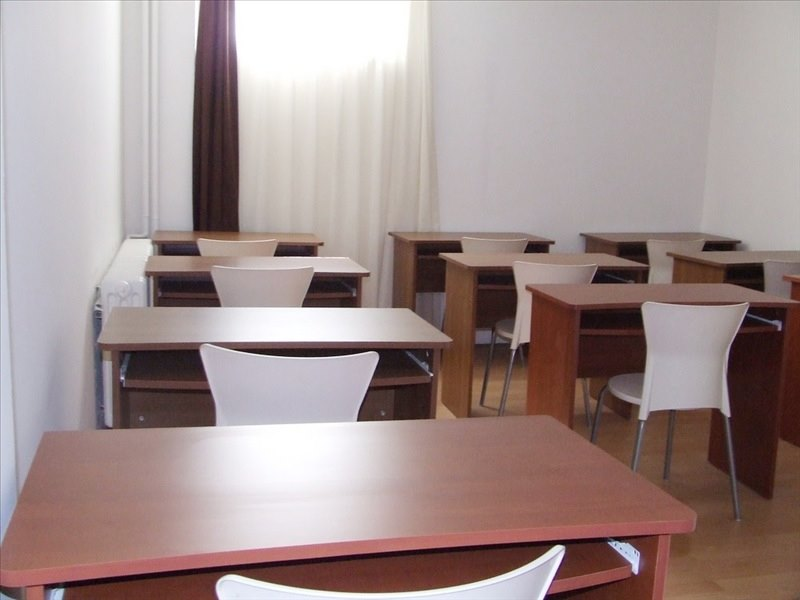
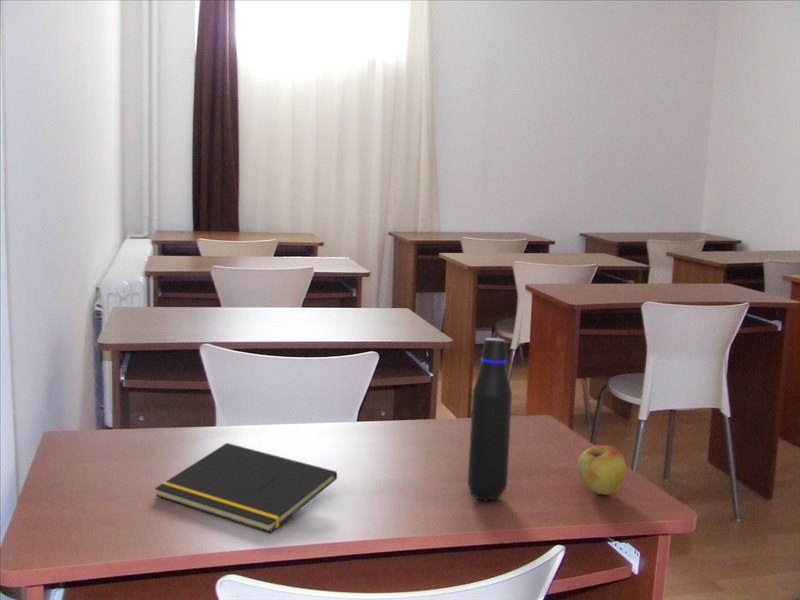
+ water bottle [467,337,513,502]
+ notepad [154,442,338,533]
+ apple [577,444,627,495]
